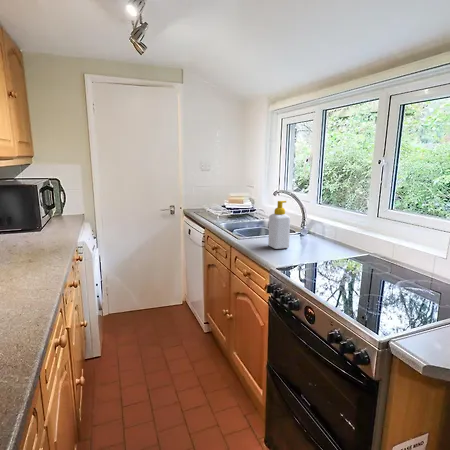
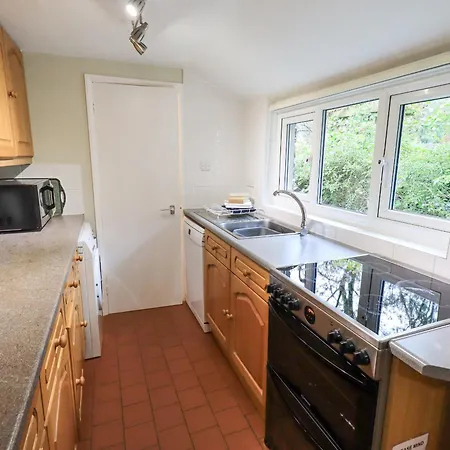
- soap bottle [267,200,291,250]
